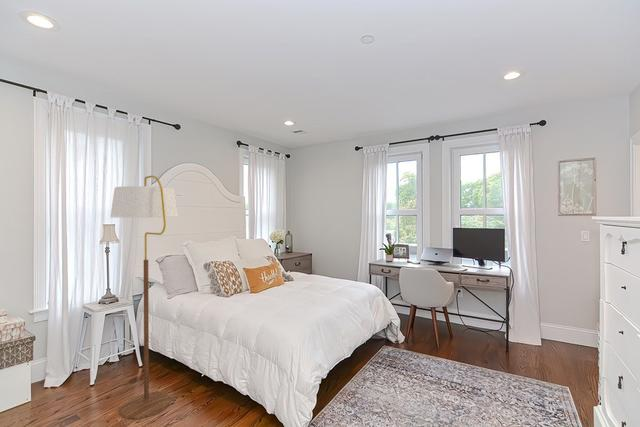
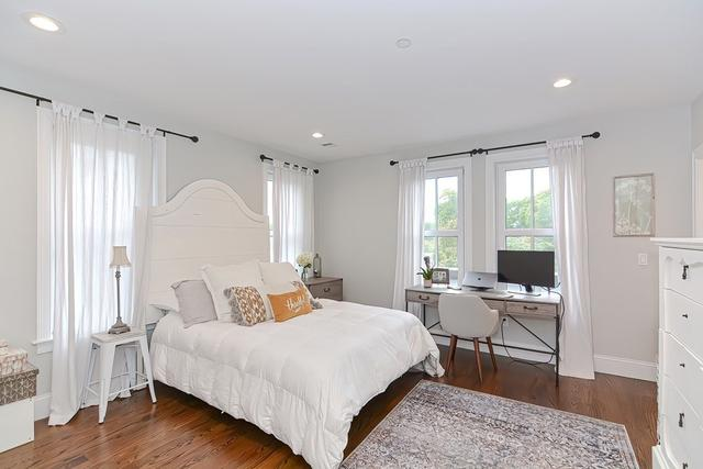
- floor lamp [109,175,179,420]
